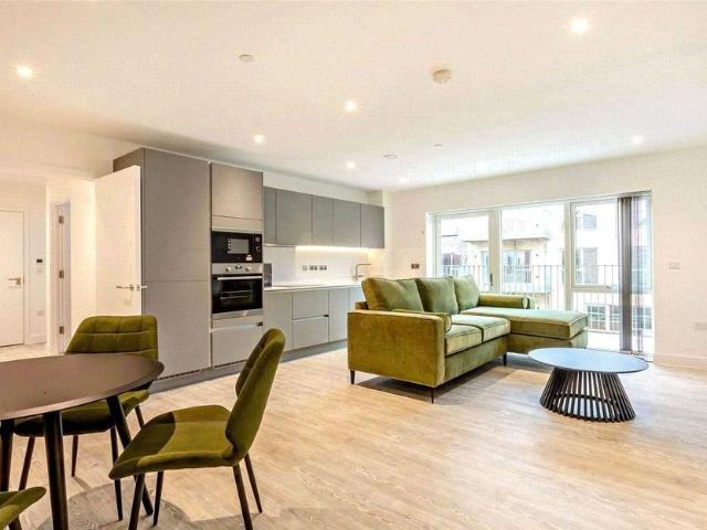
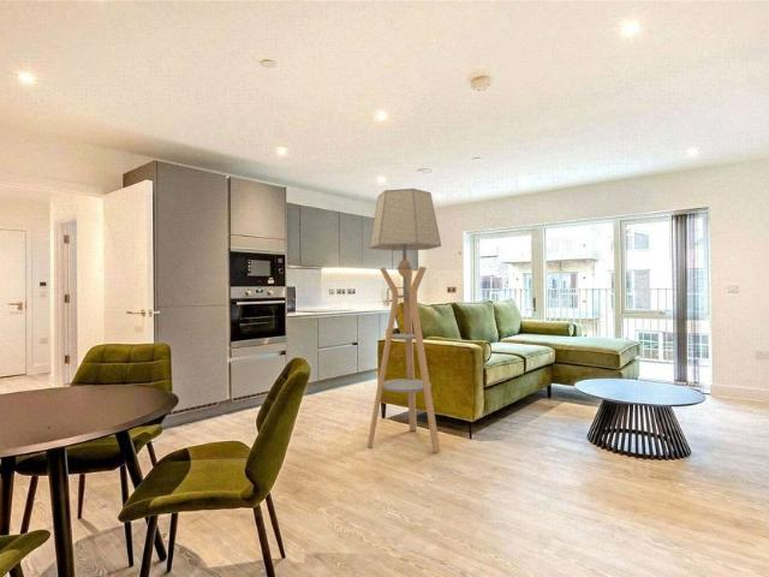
+ floor lamp [366,188,442,454]
